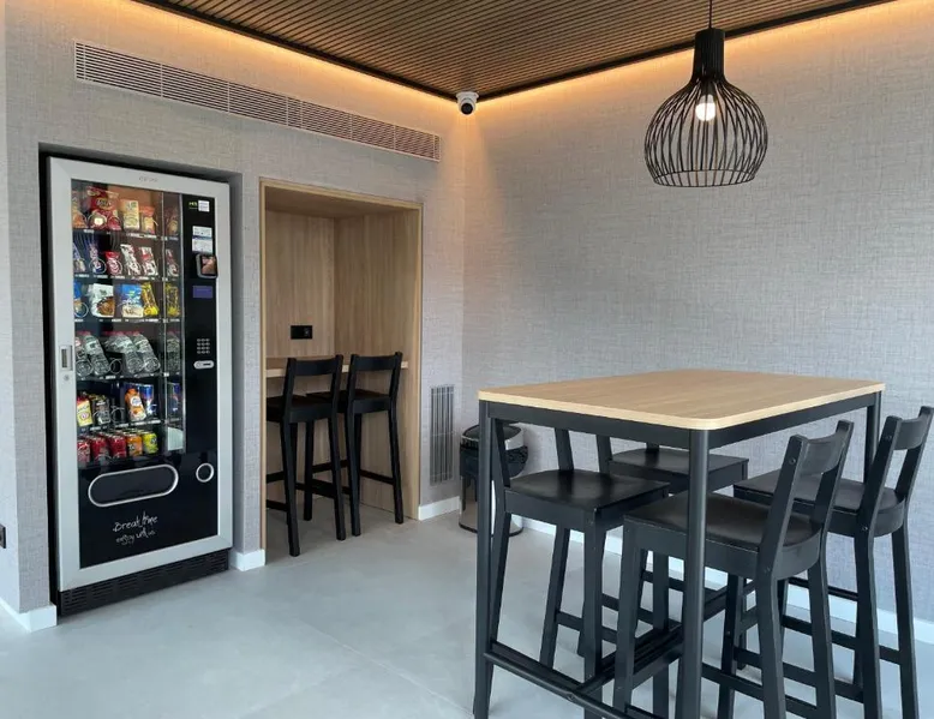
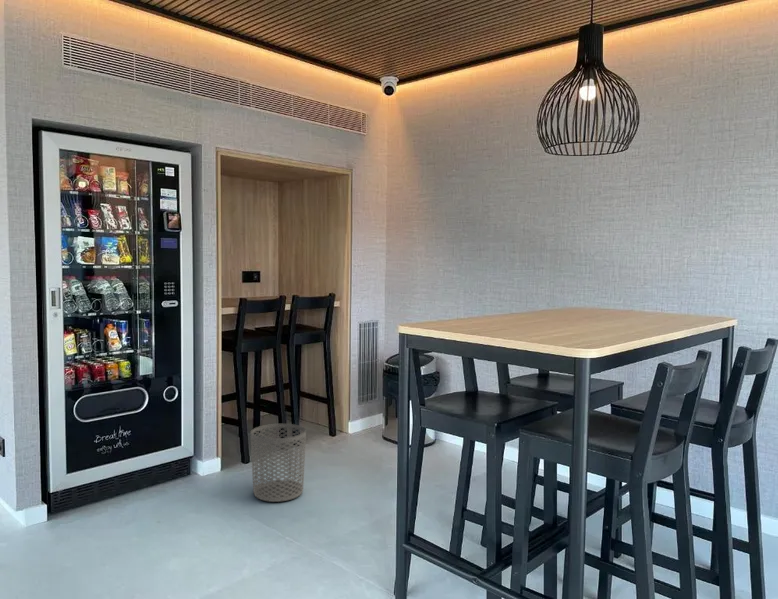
+ waste bin [250,423,307,503]
